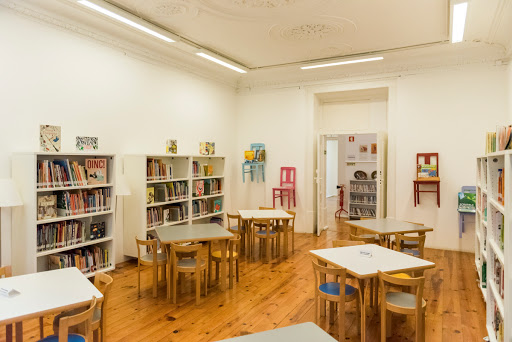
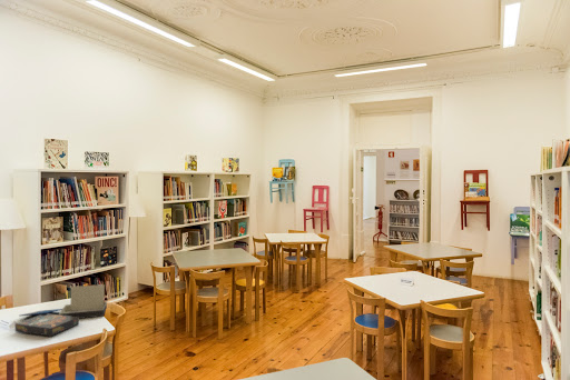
+ board game [14,283,108,338]
